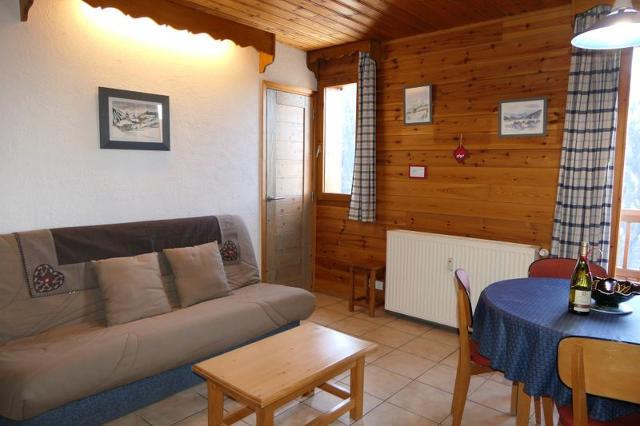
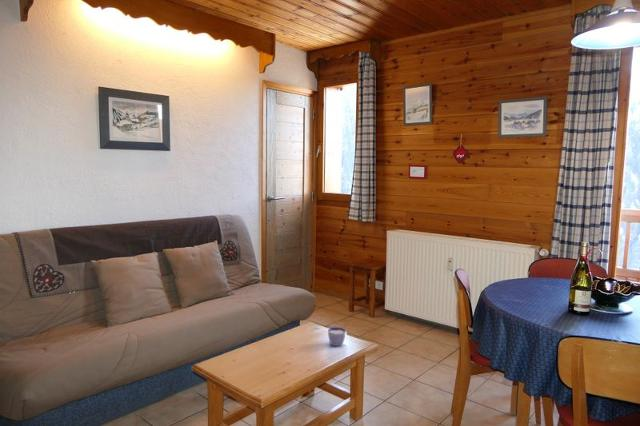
+ cup [327,326,348,347]
